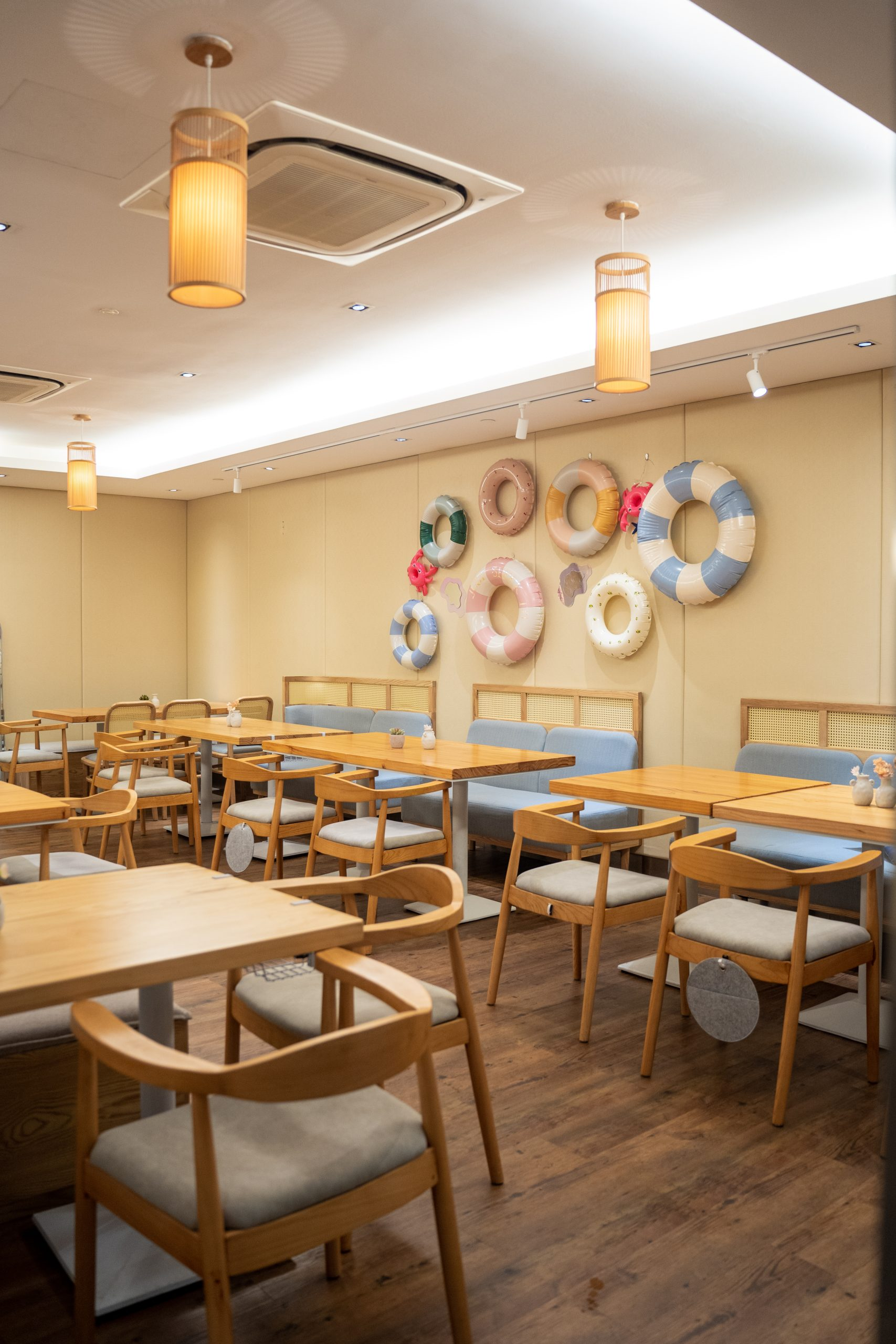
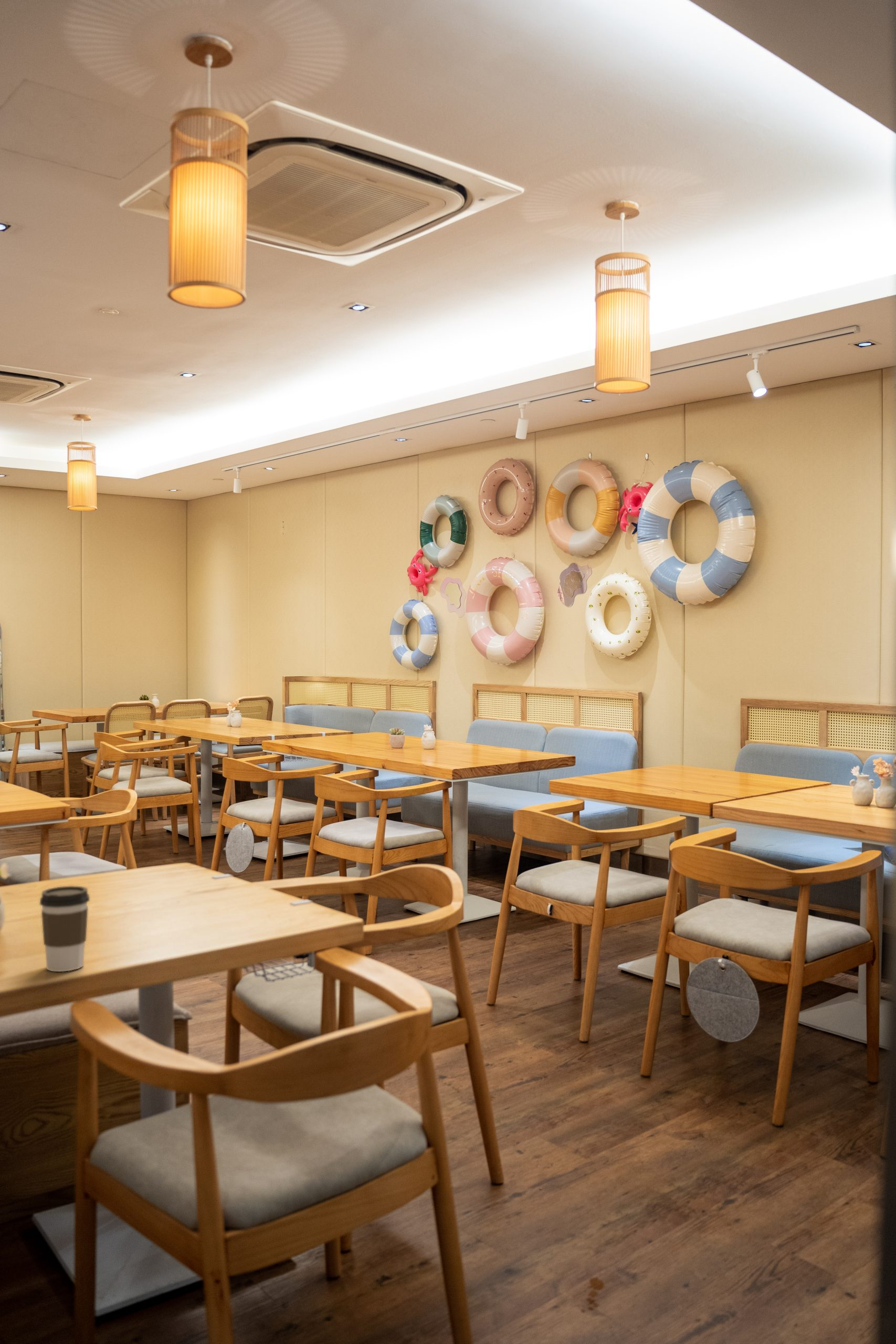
+ coffee cup [39,885,90,972]
